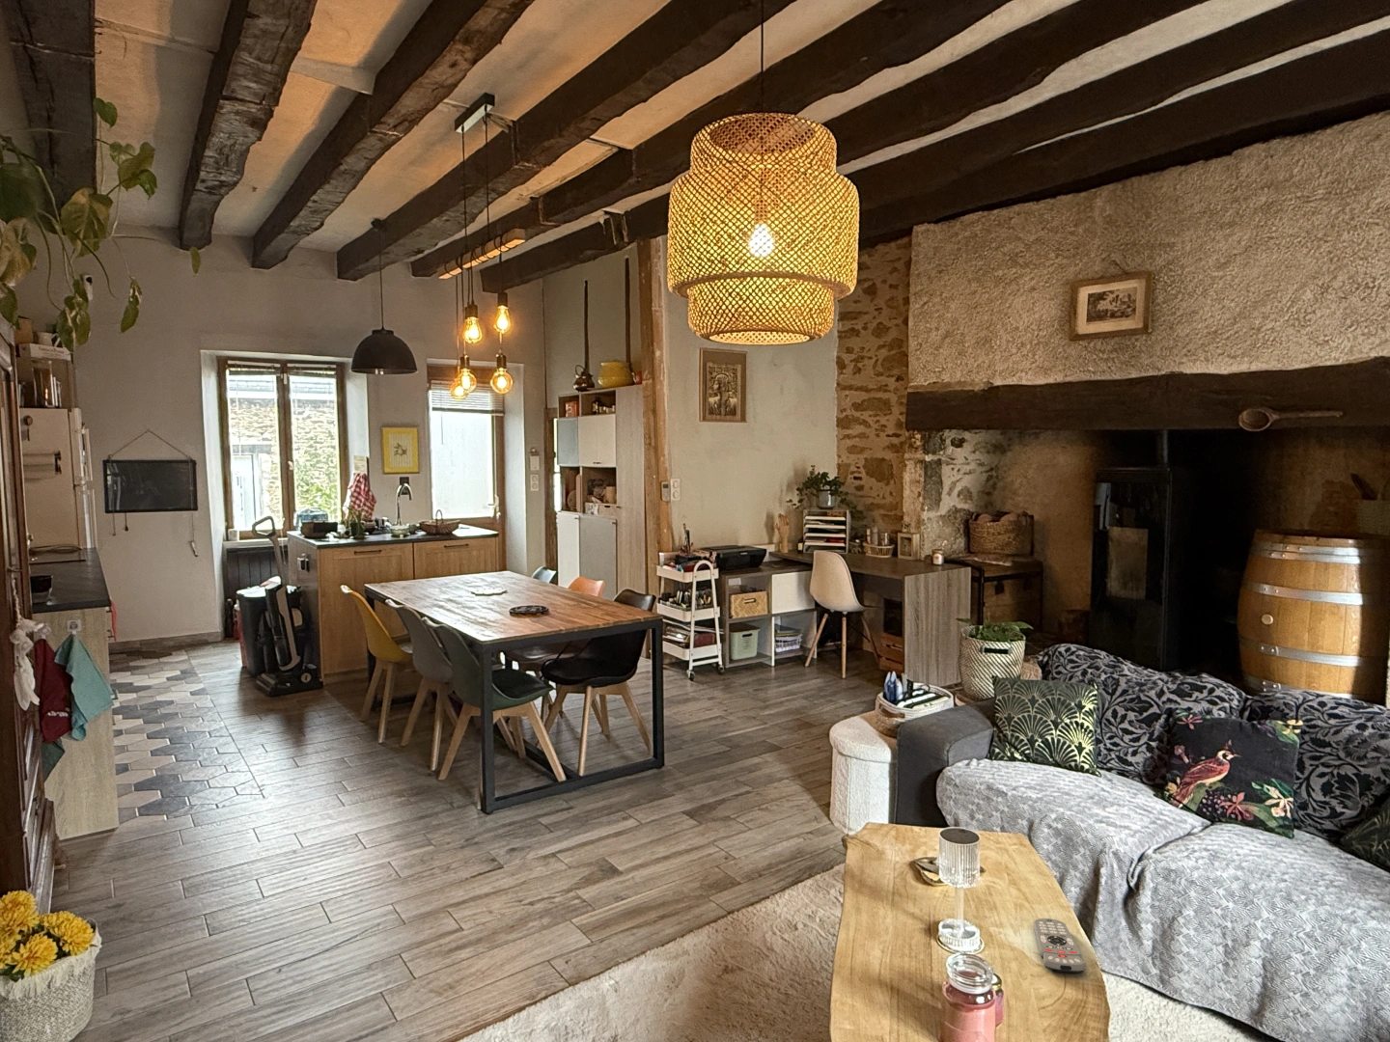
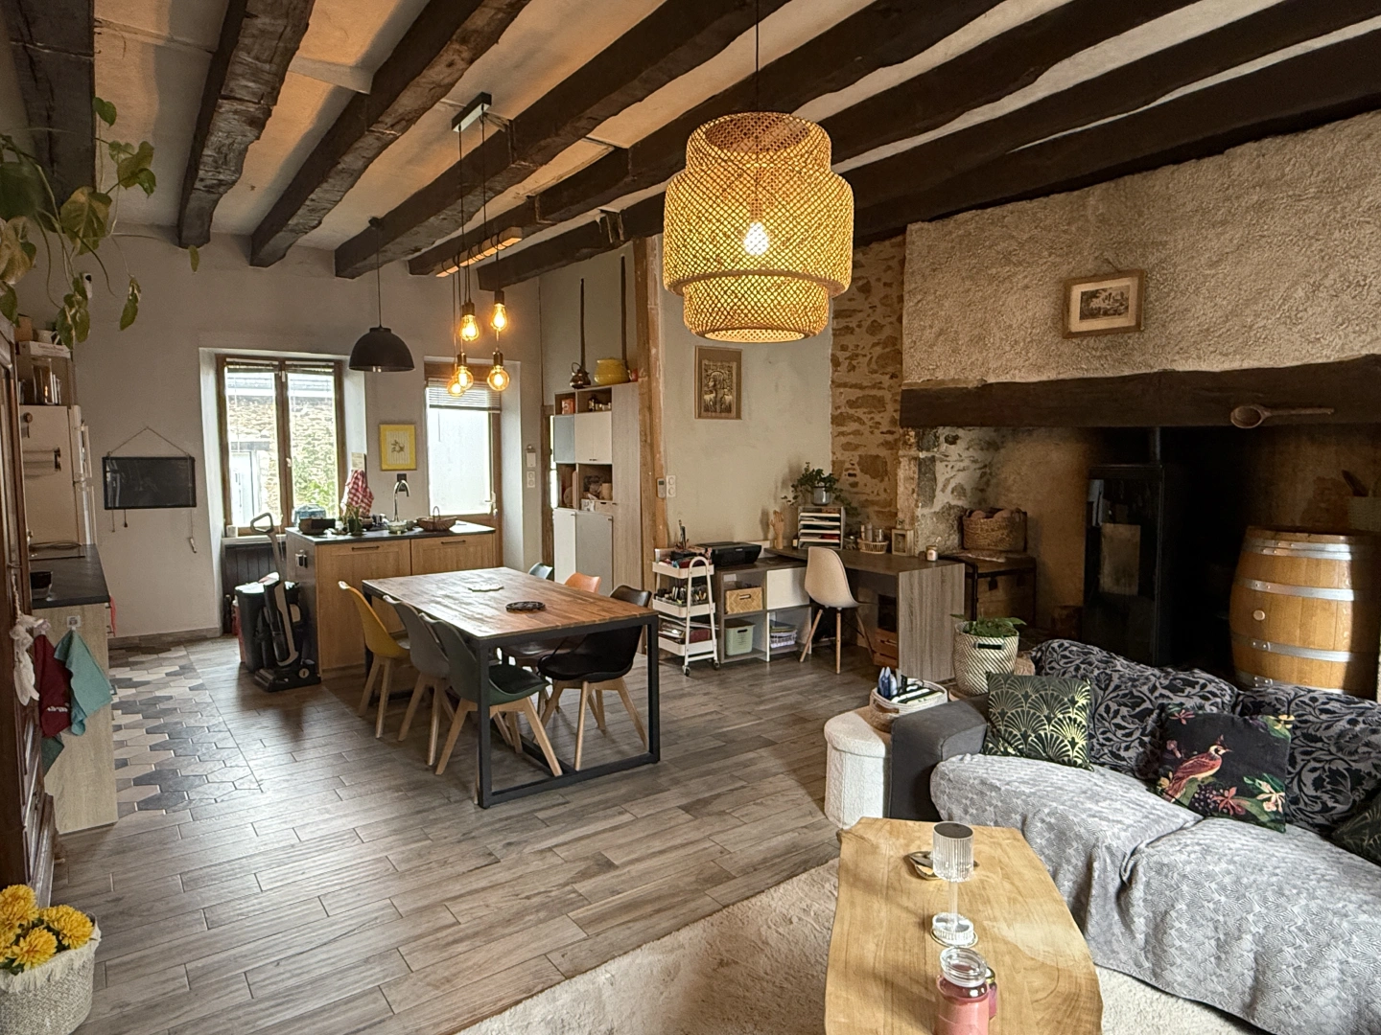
- remote control [1033,917,1087,973]
